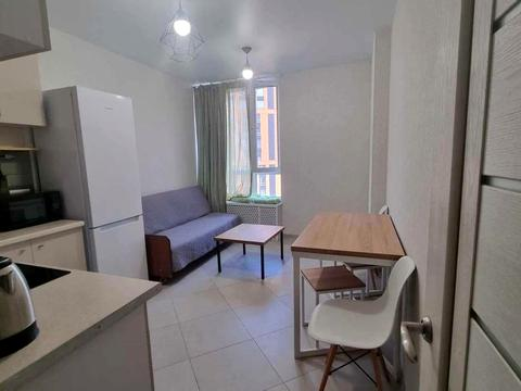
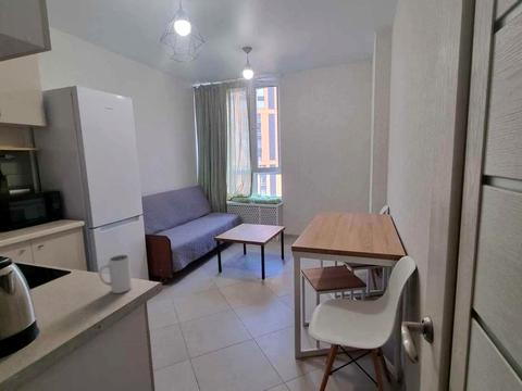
+ mug [98,254,133,294]
